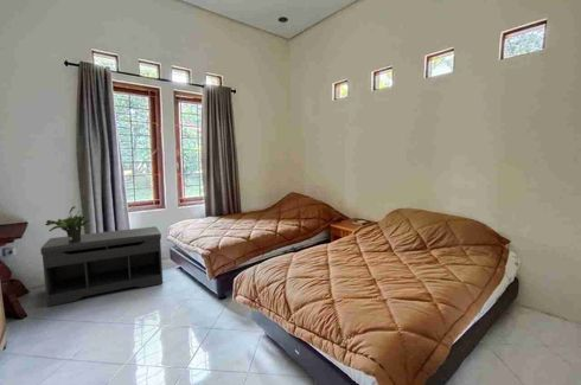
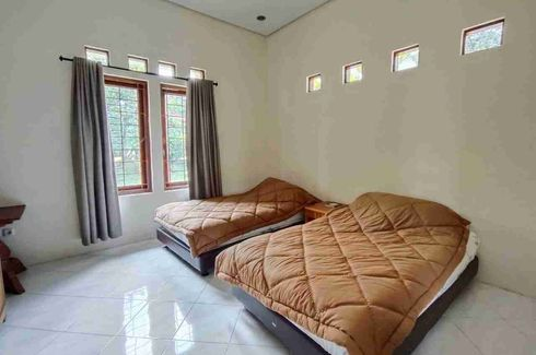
- bench [39,225,164,308]
- potted plant [44,205,90,242]
